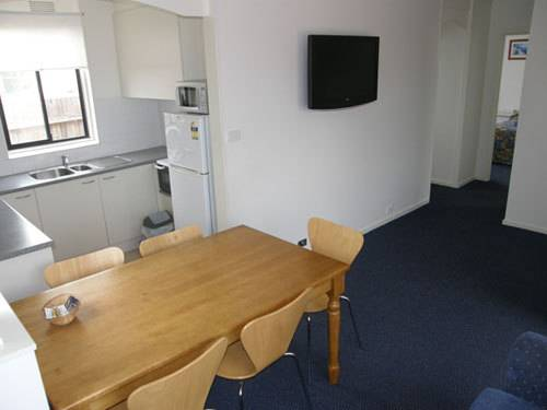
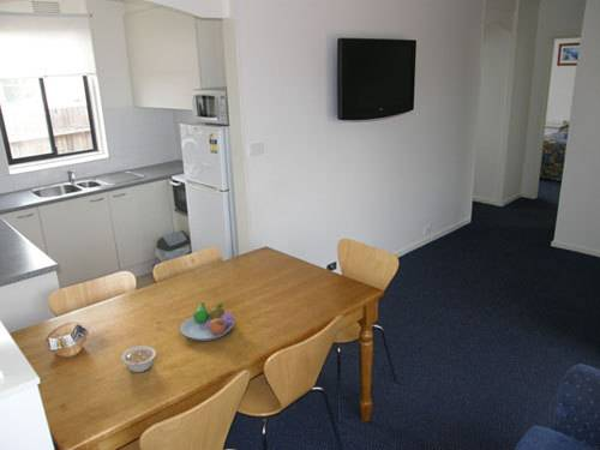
+ fruit bowl [179,301,235,342]
+ legume [120,344,157,373]
